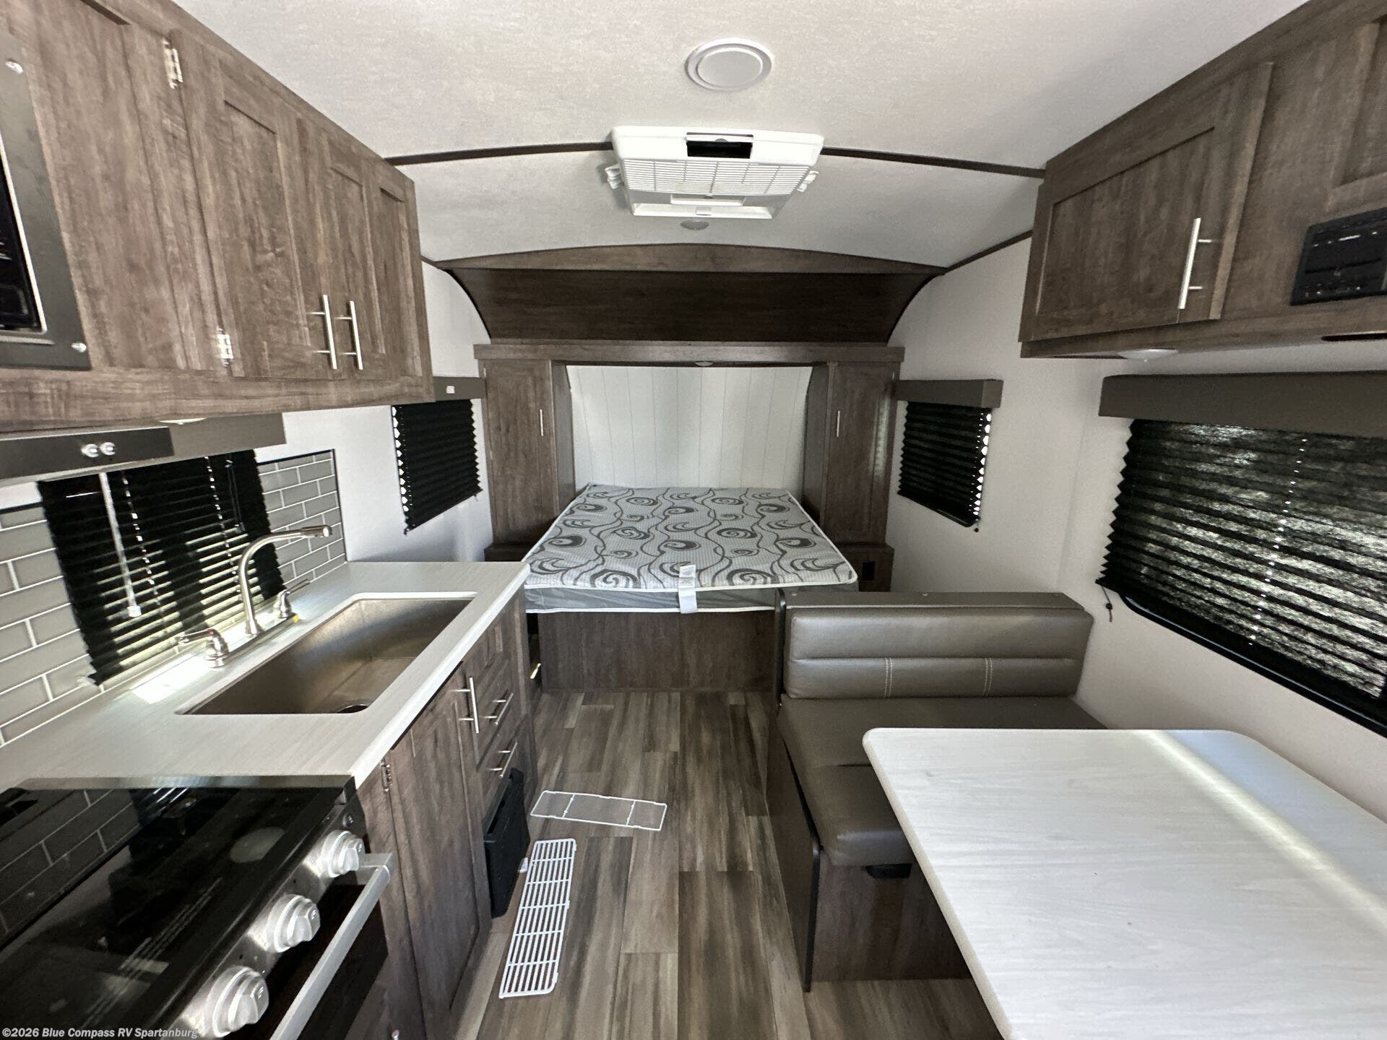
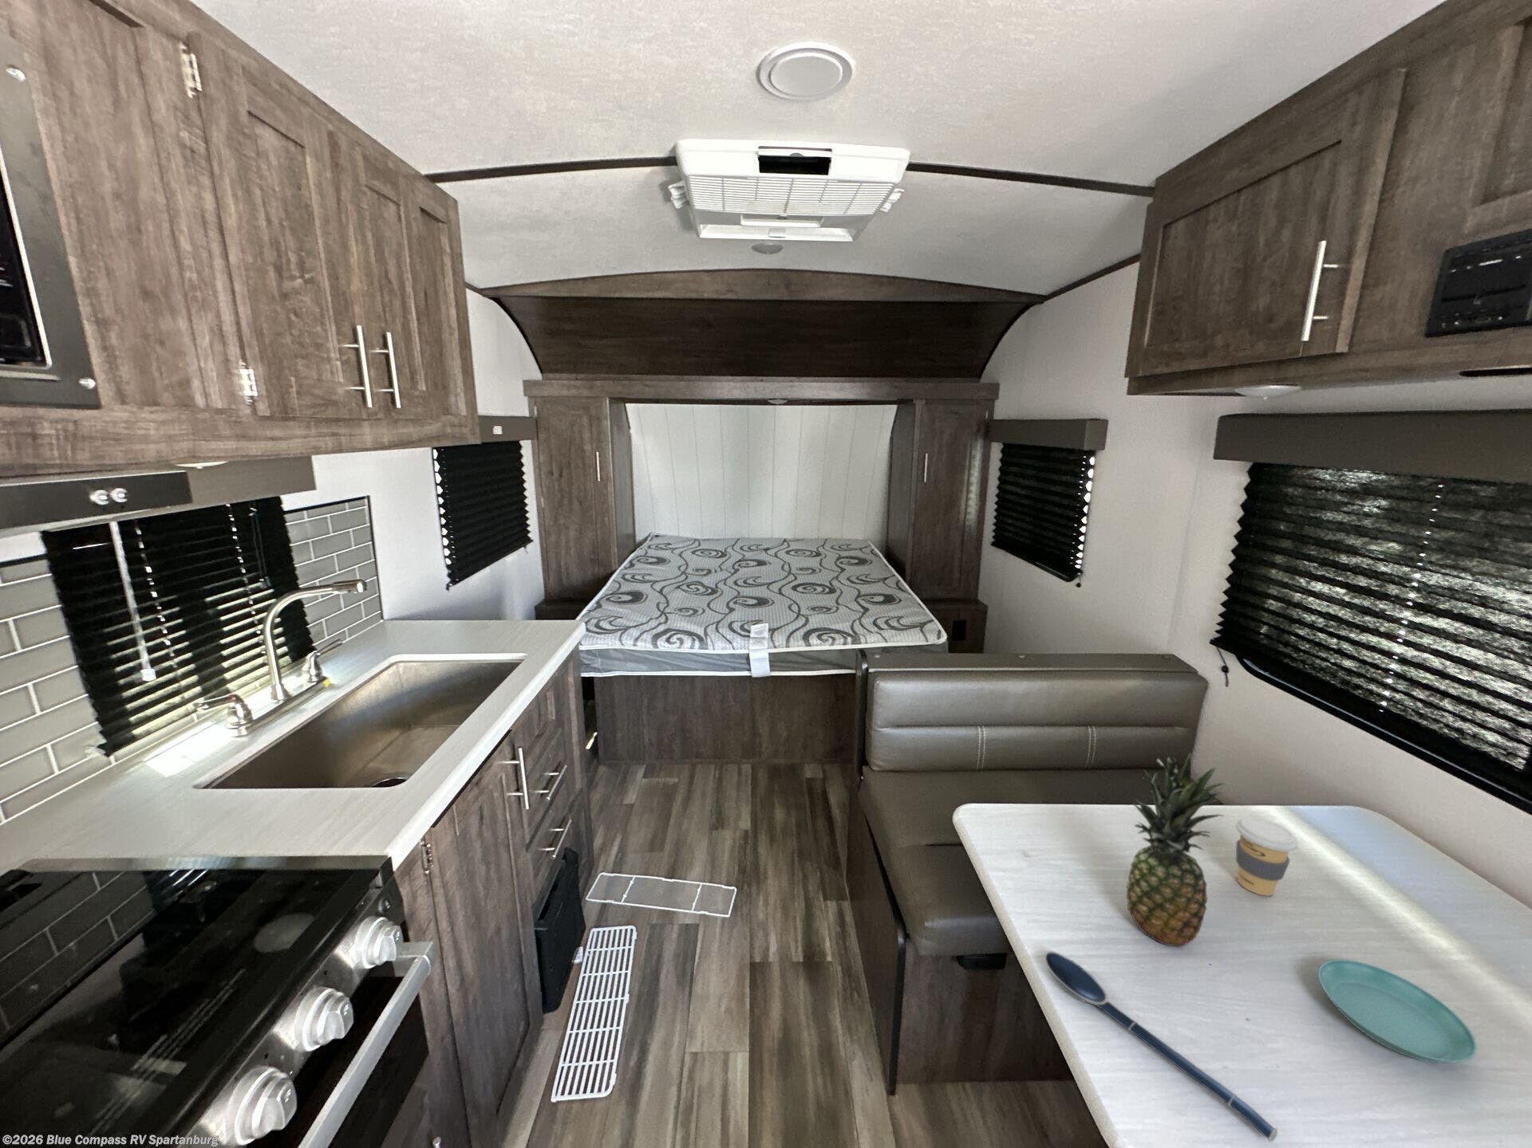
+ saucer [1317,959,1478,1065]
+ coffee cup [1235,816,1299,896]
+ spoon [1043,950,1279,1142]
+ fruit [1125,751,1230,948]
